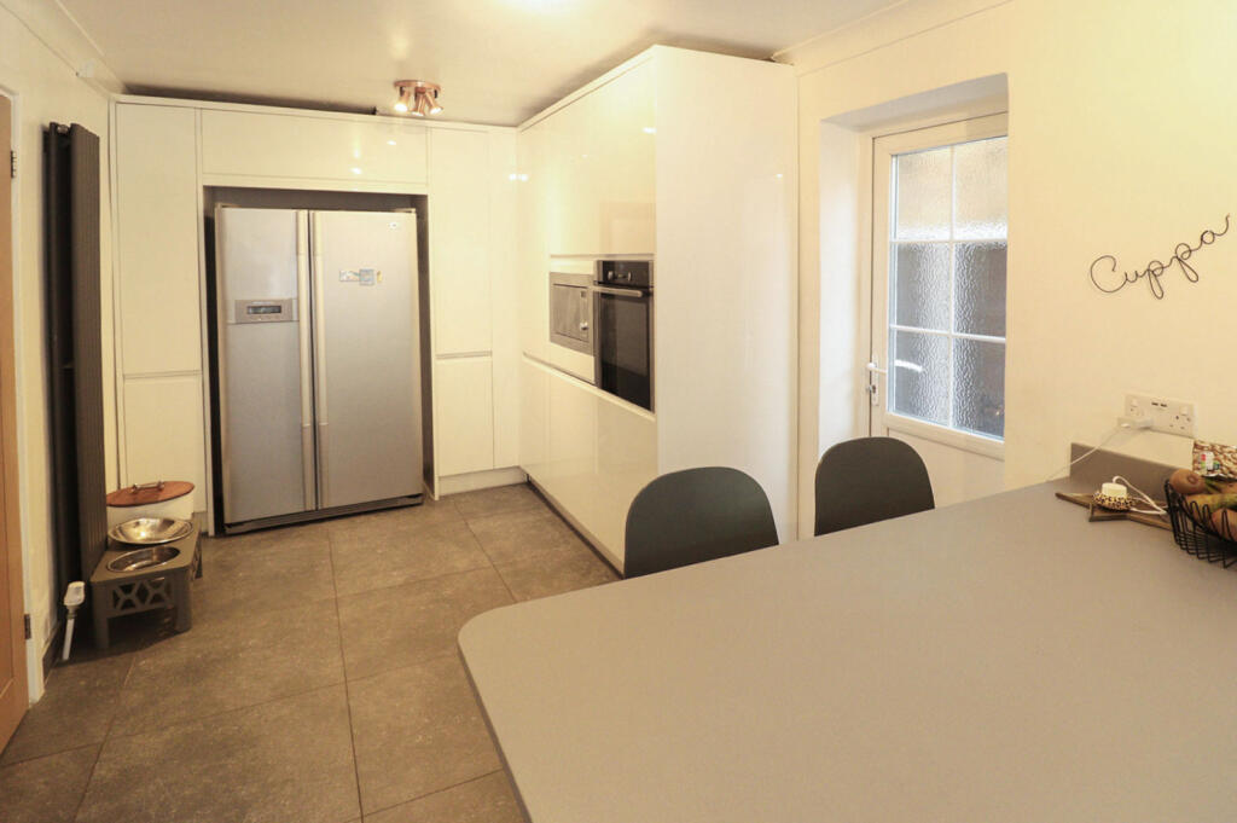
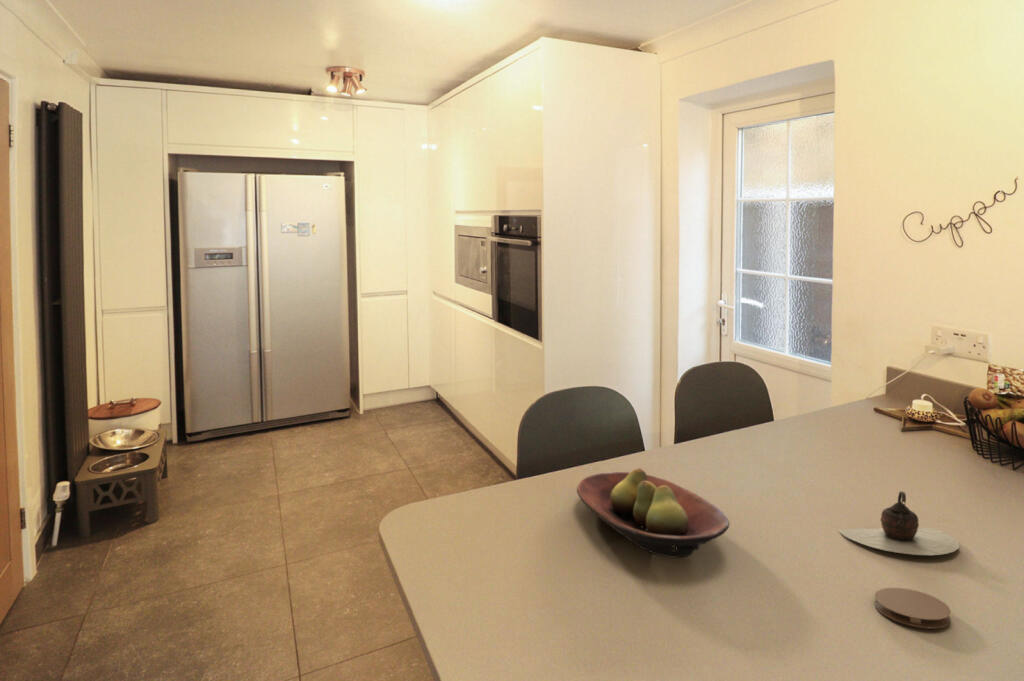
+ teapot [837,490,960,556]
+ coaster [873,587,952,629]
+ fruit bowl [576,467,731,558]
